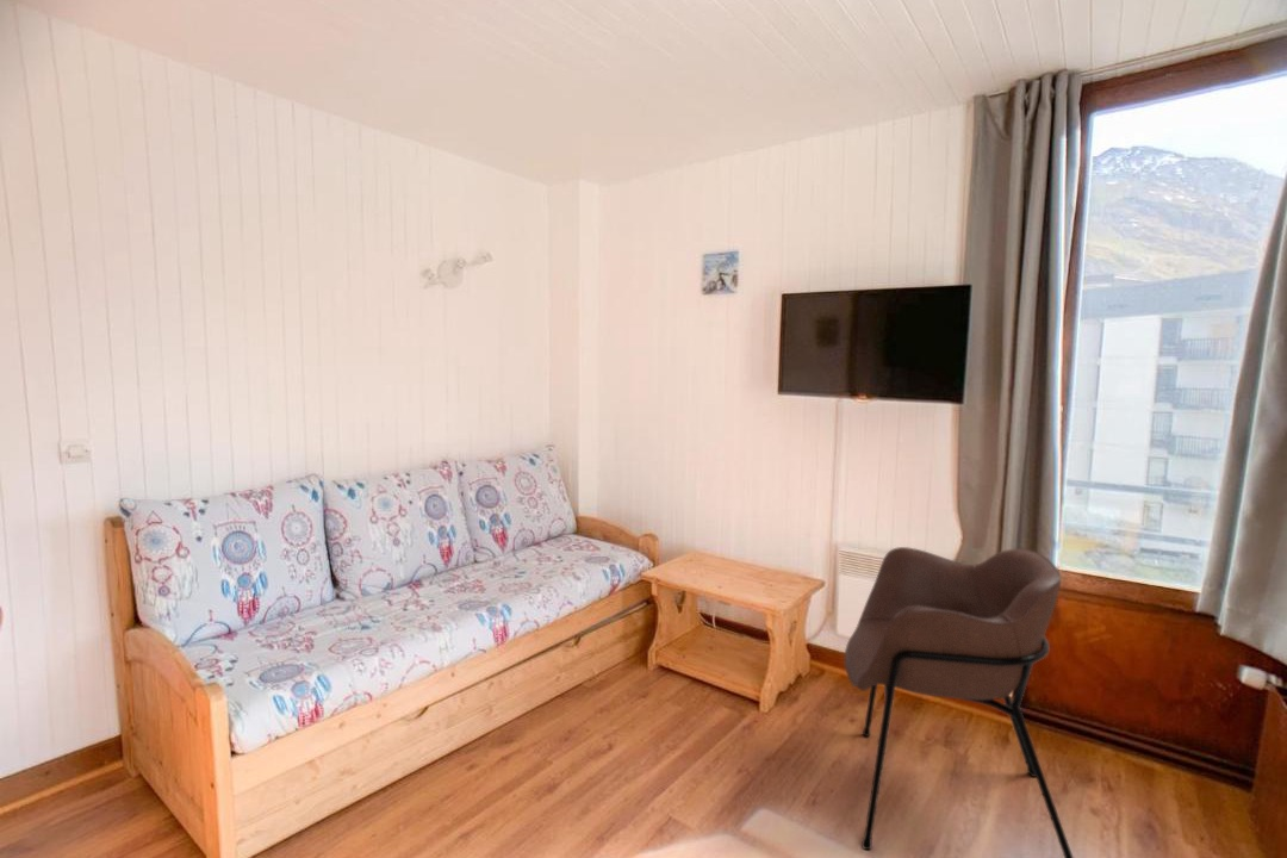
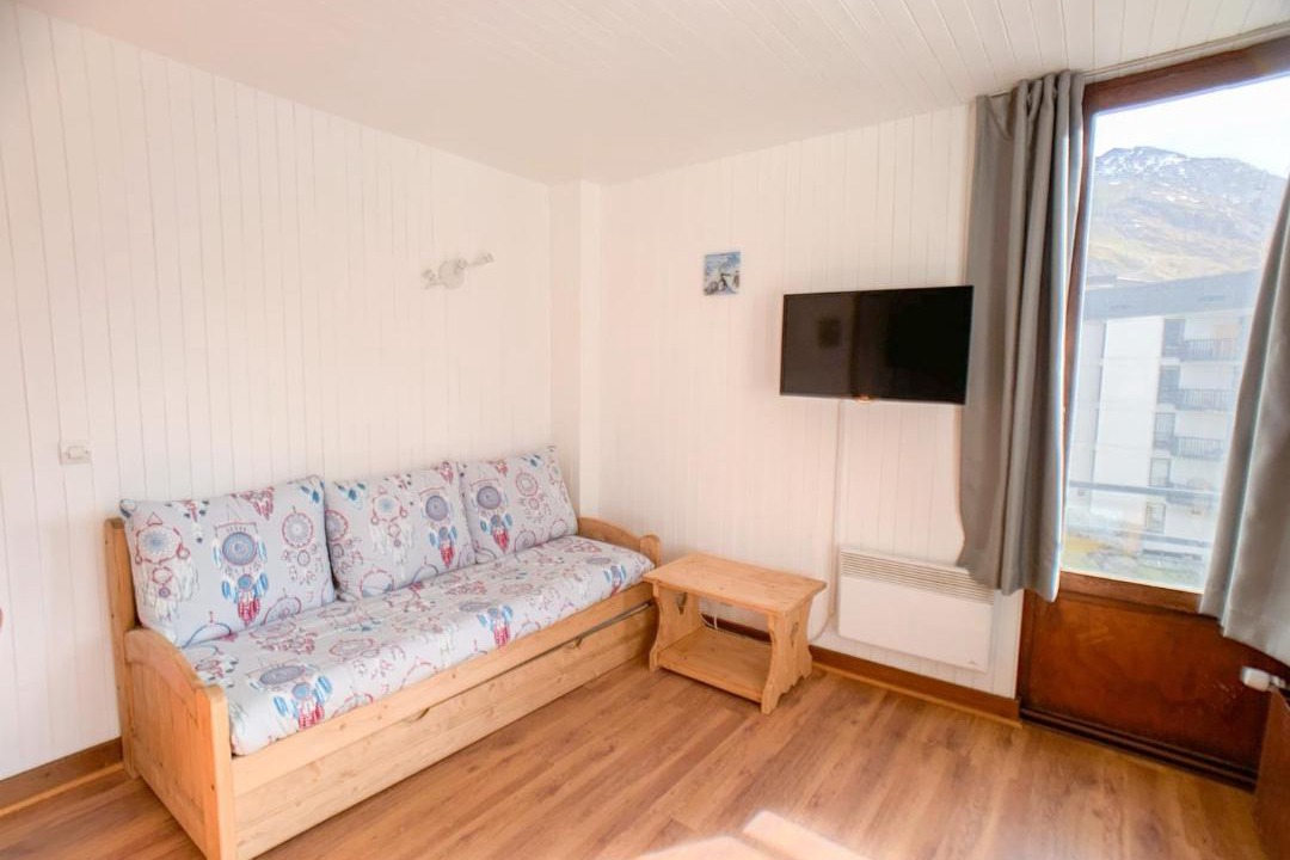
- armchair [844,546,1075,858]
